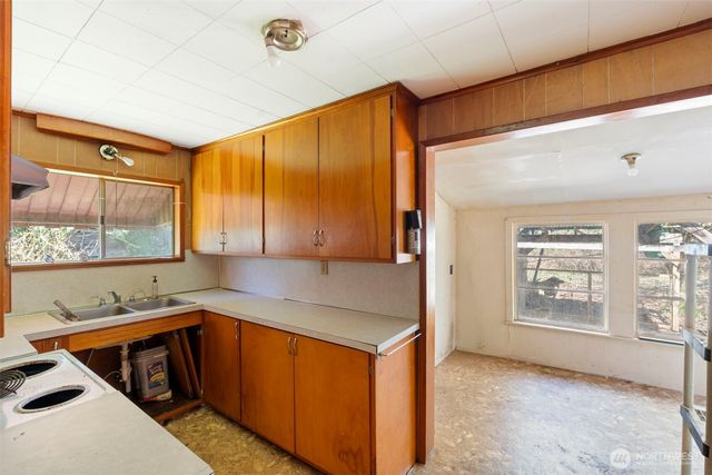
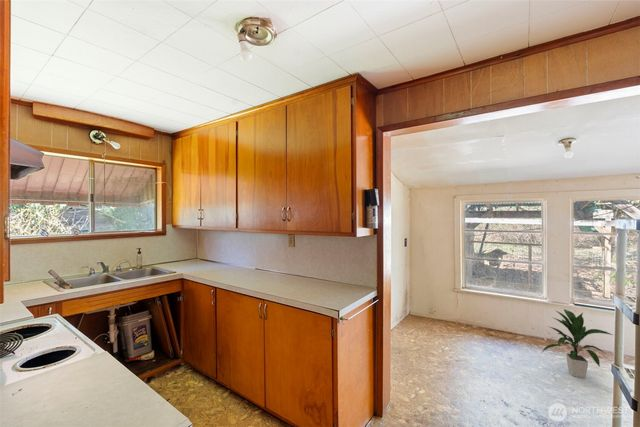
+ indoor plant [541,308,614,379]
